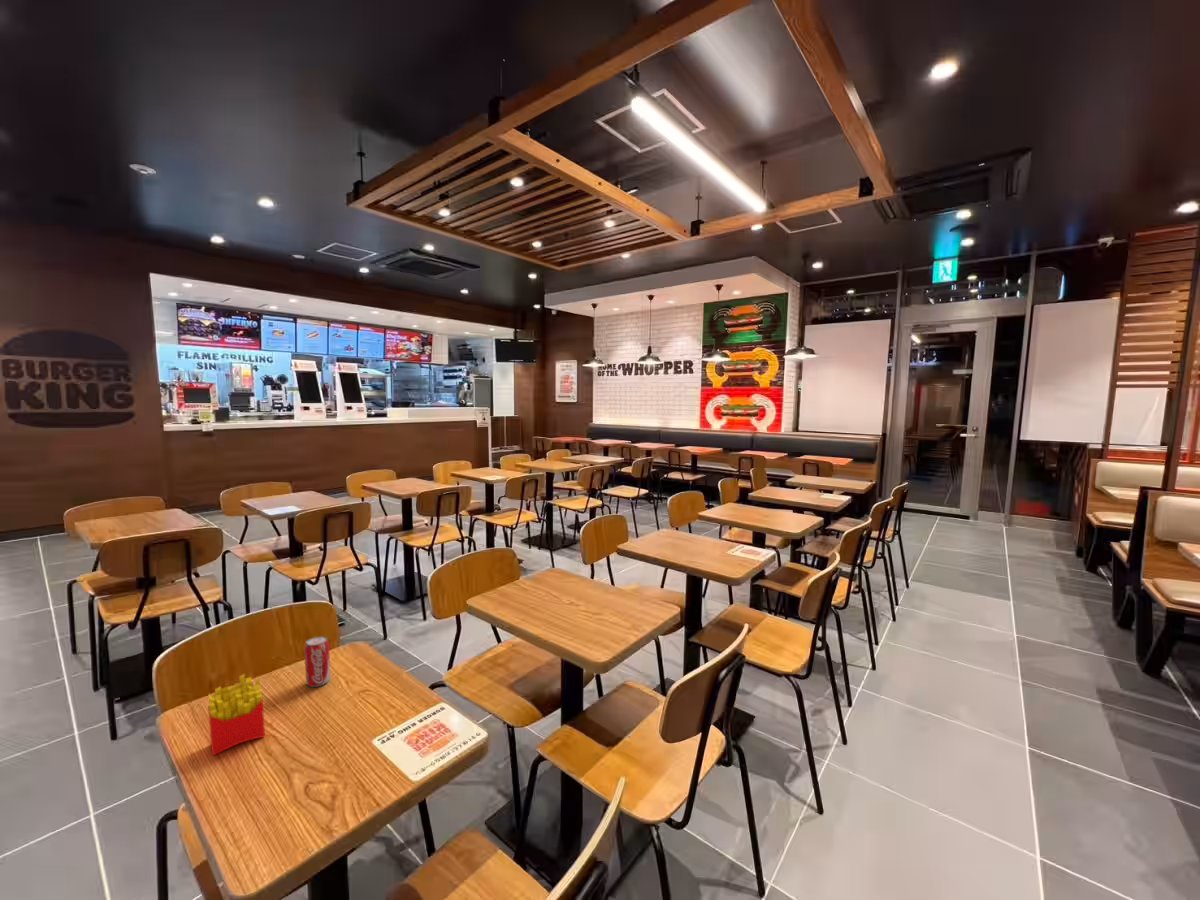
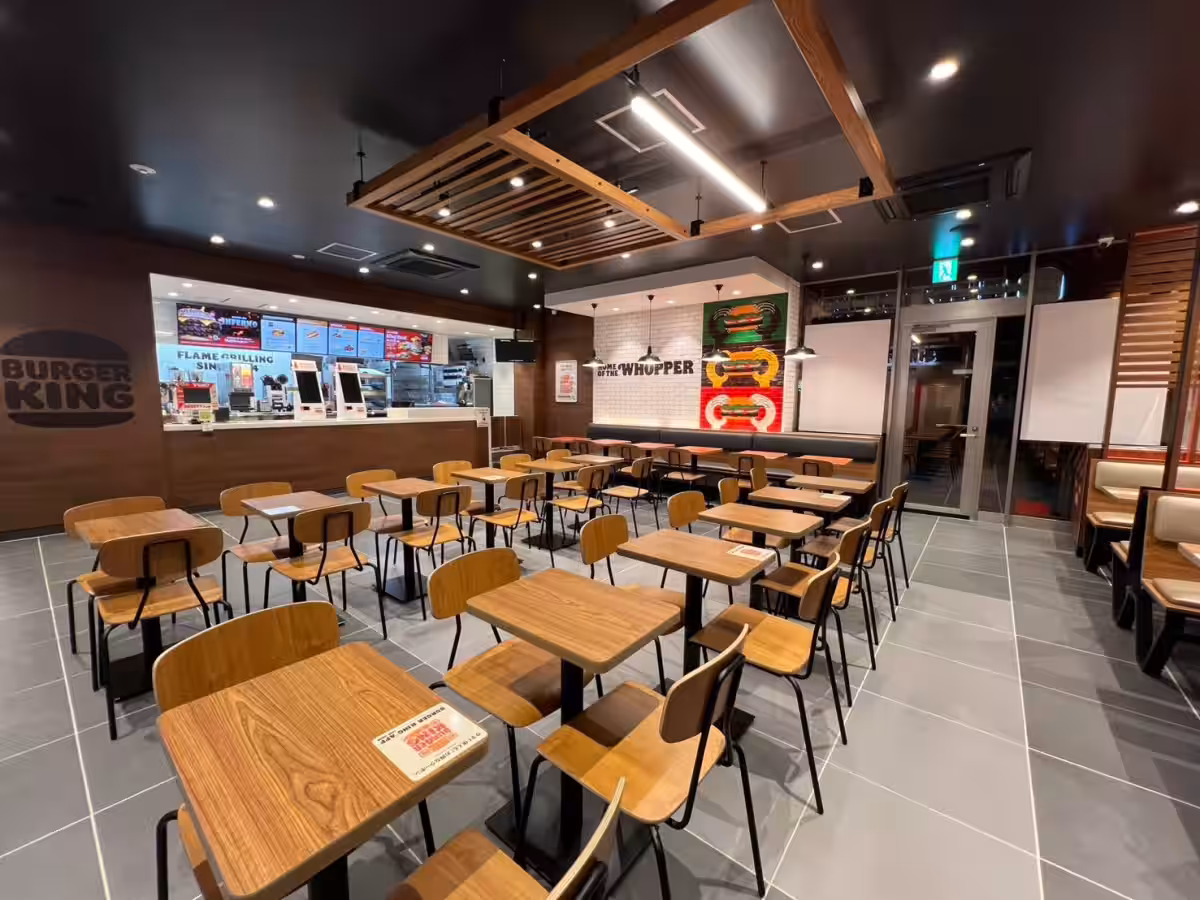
- french fries [207,673,266,757]
- beverage can [303,635,331,688]
